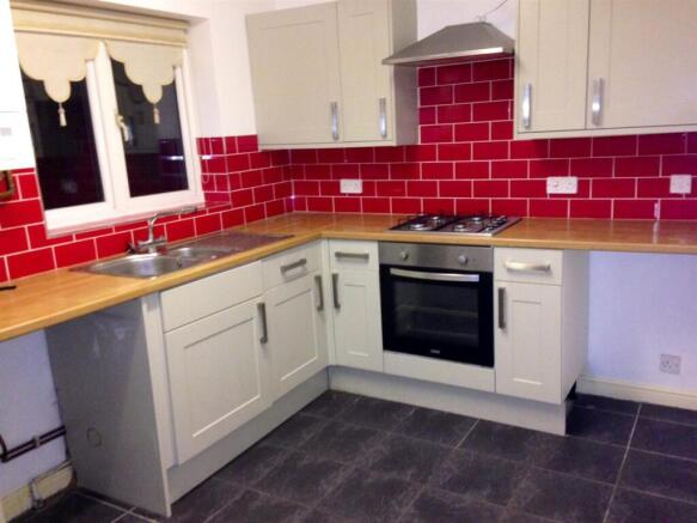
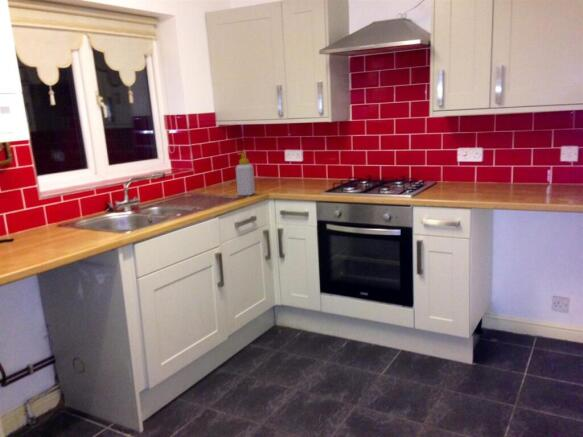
+ soap bottle [235,152,256,197]
